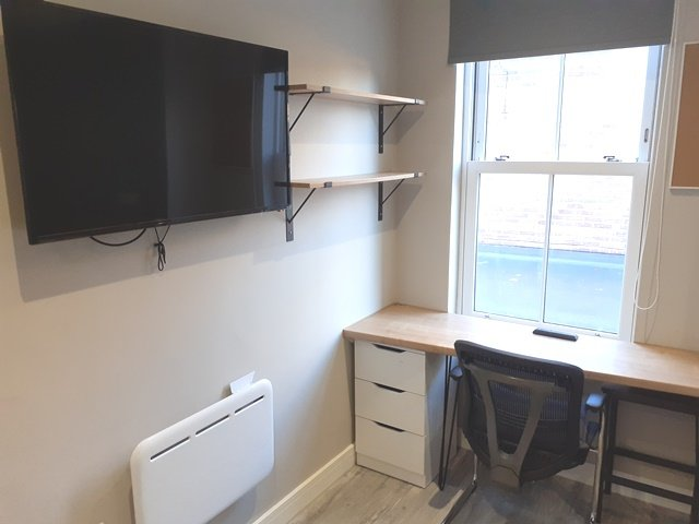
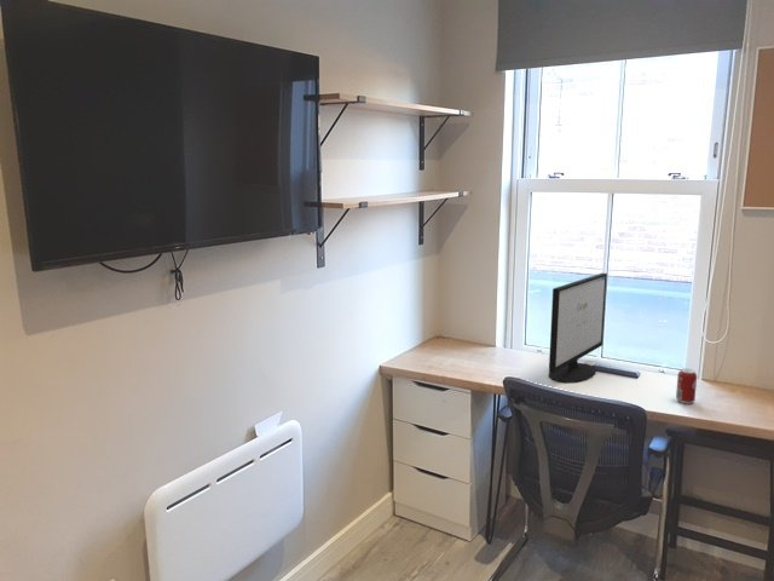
+ computer monitor [548,272,608,384]
+ beverage can [675,367,698,404]
